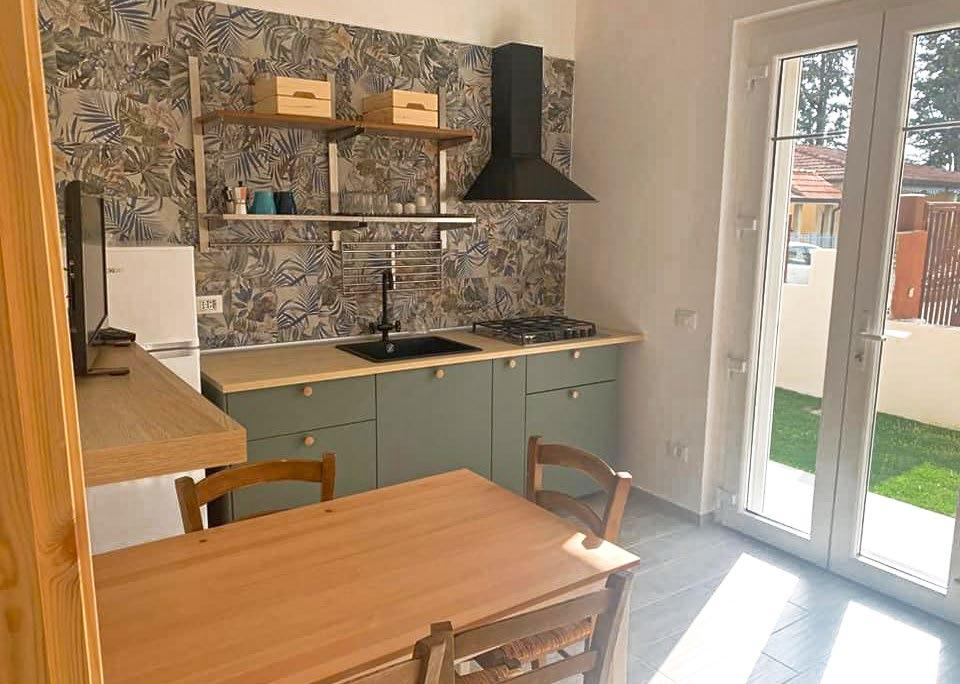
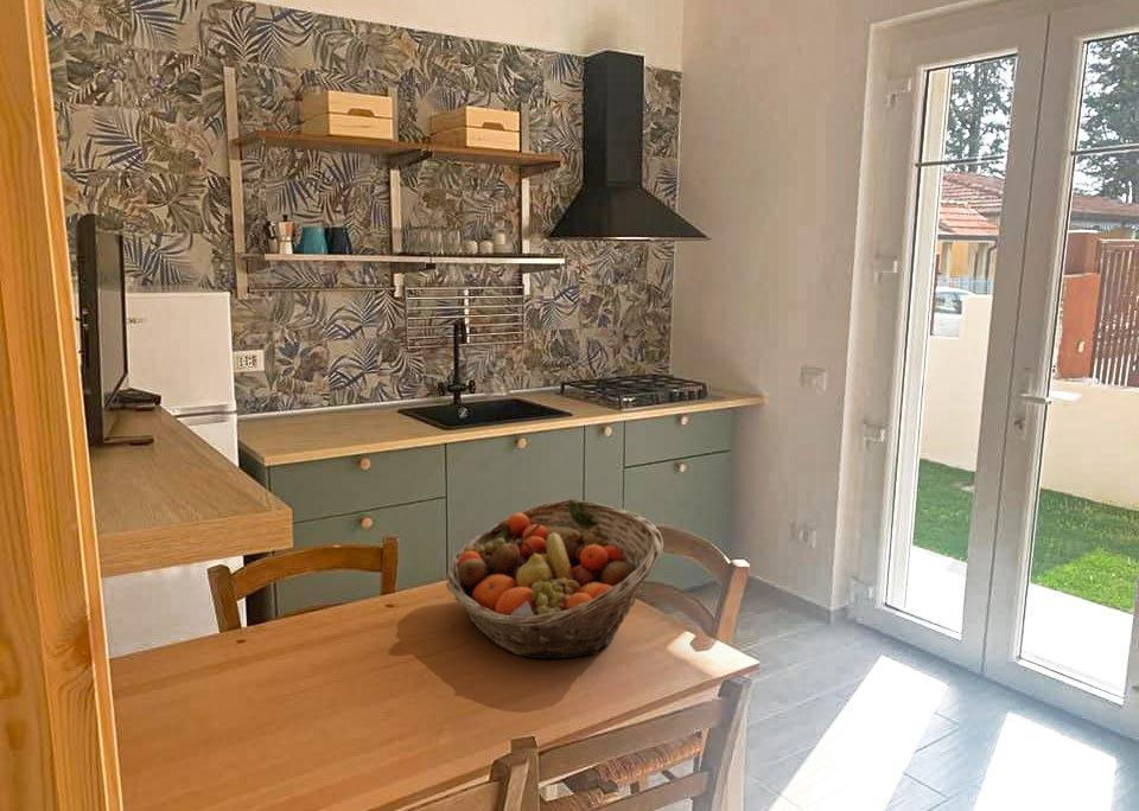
+ fruit basket [445,498,664,659]
